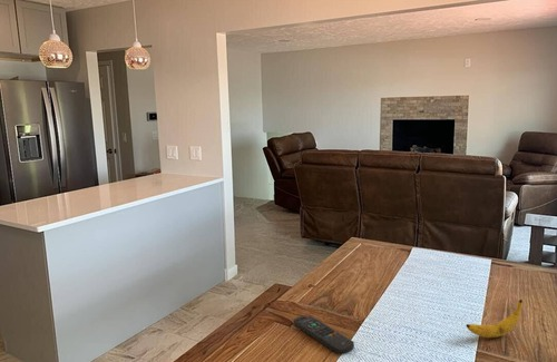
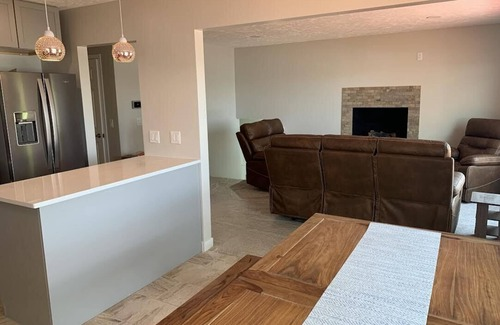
- remote control [293,314,355,355]
- banana [465,299,524,339]
